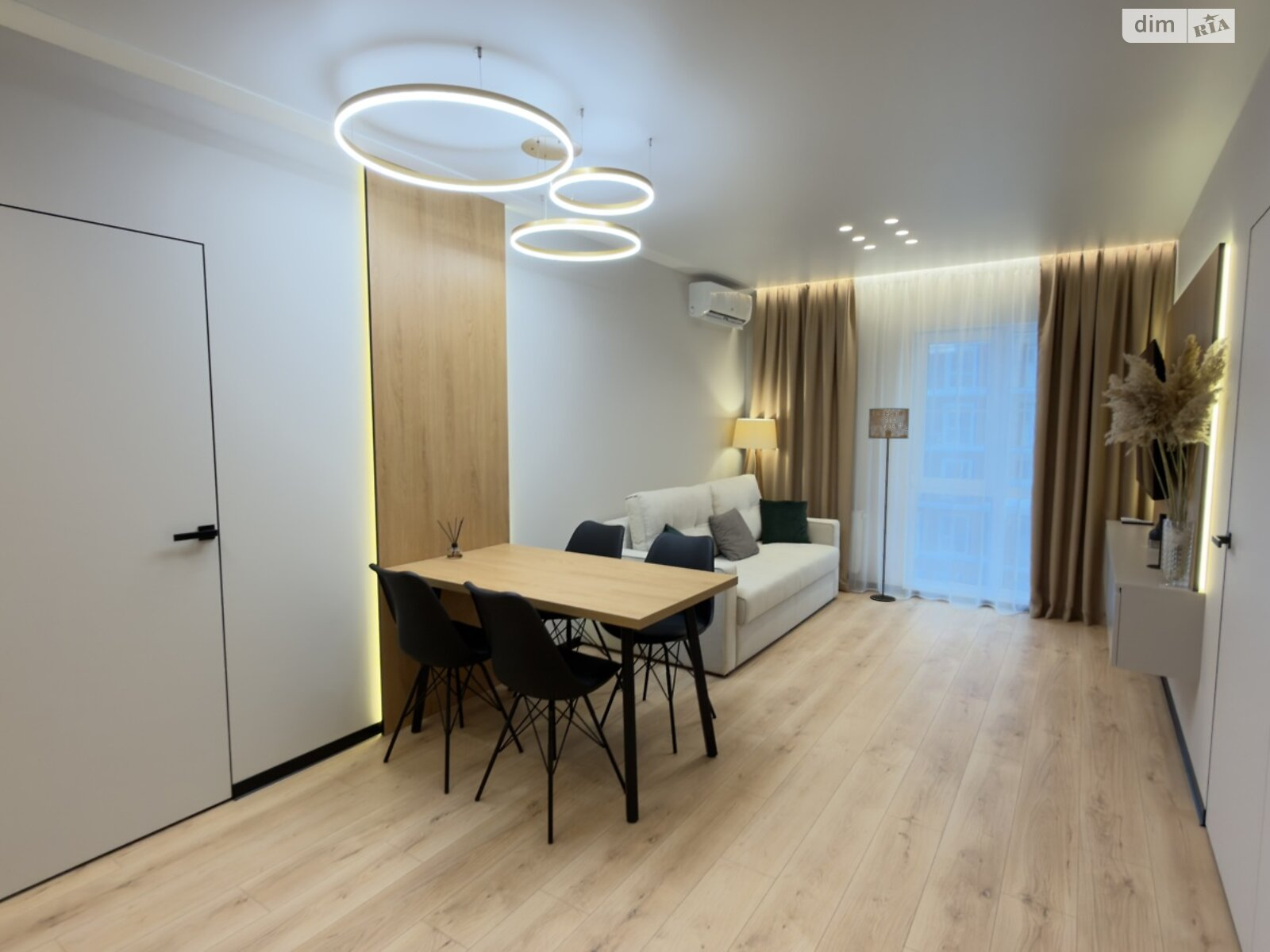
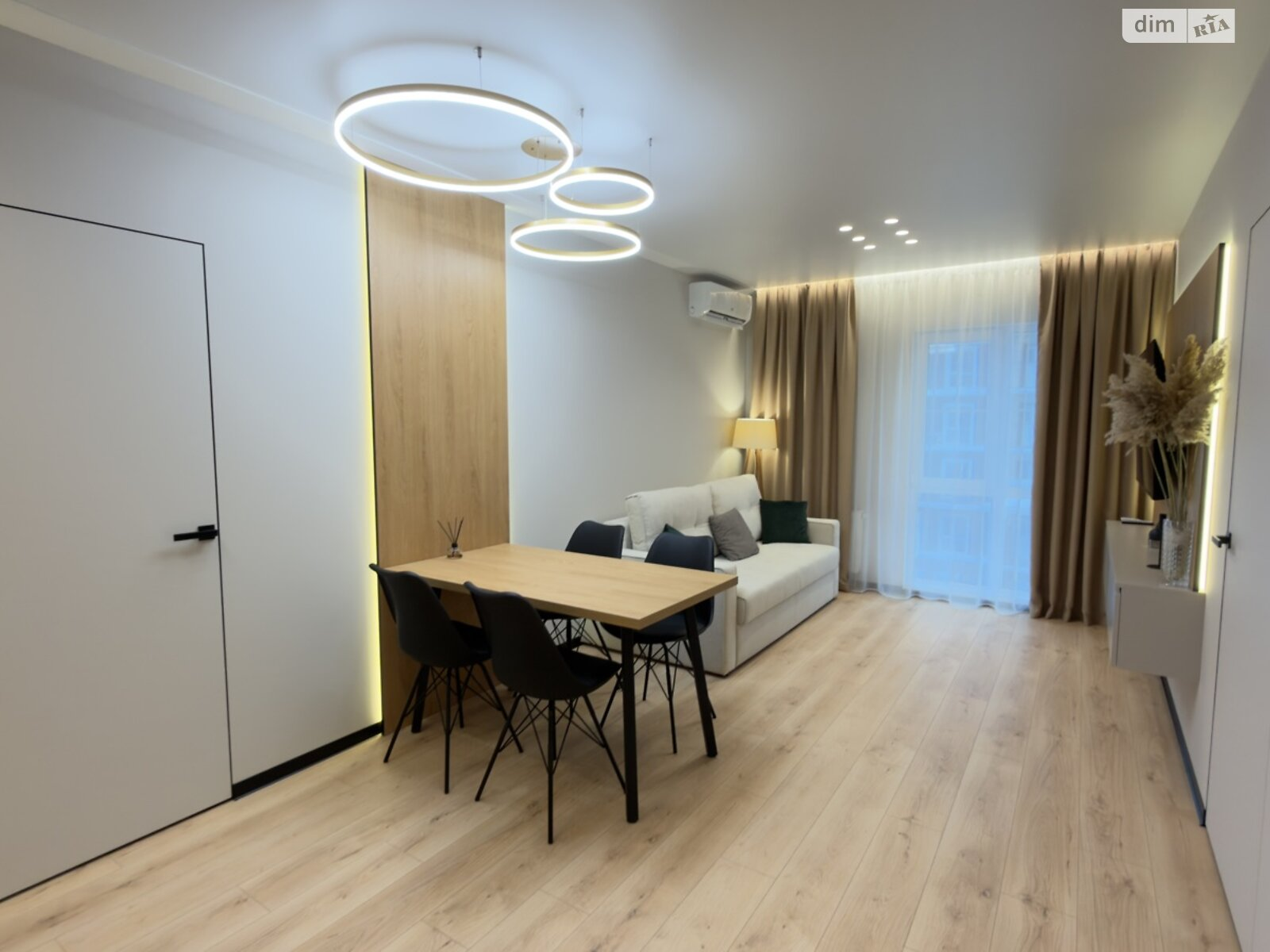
- floor lamp [868,408,910,602]
